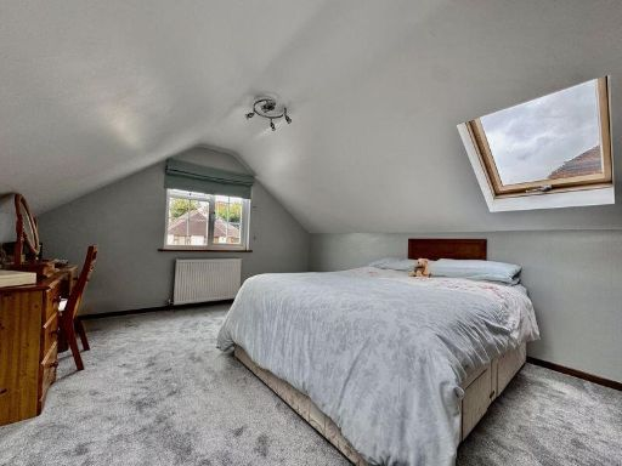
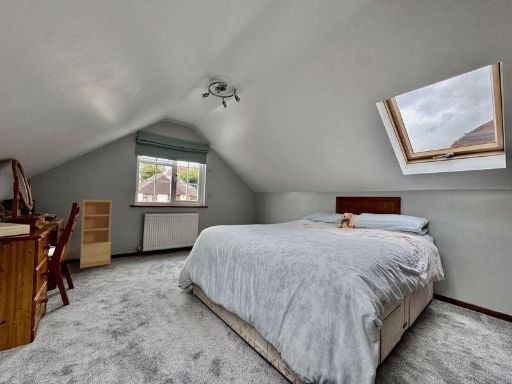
+ bookshelf [79,198,113,269]
